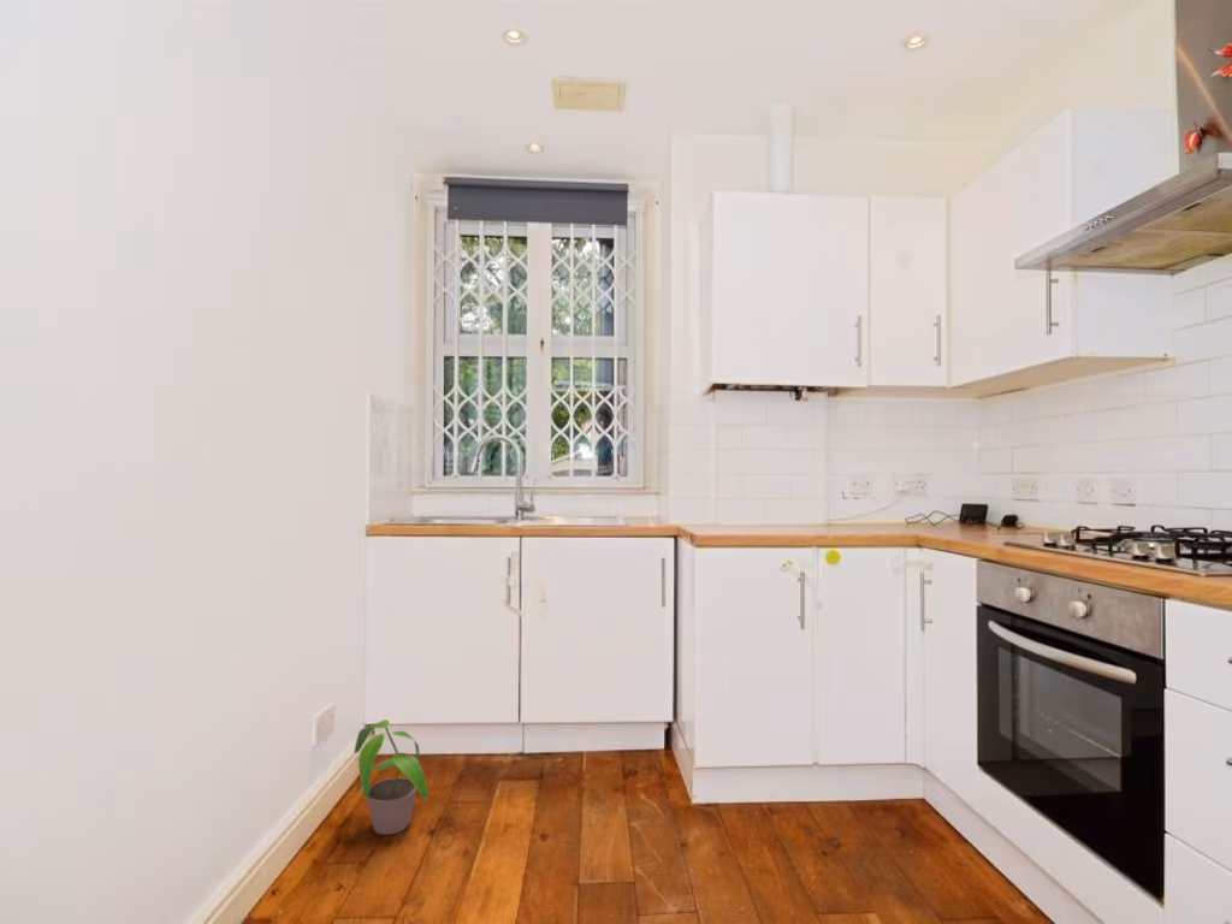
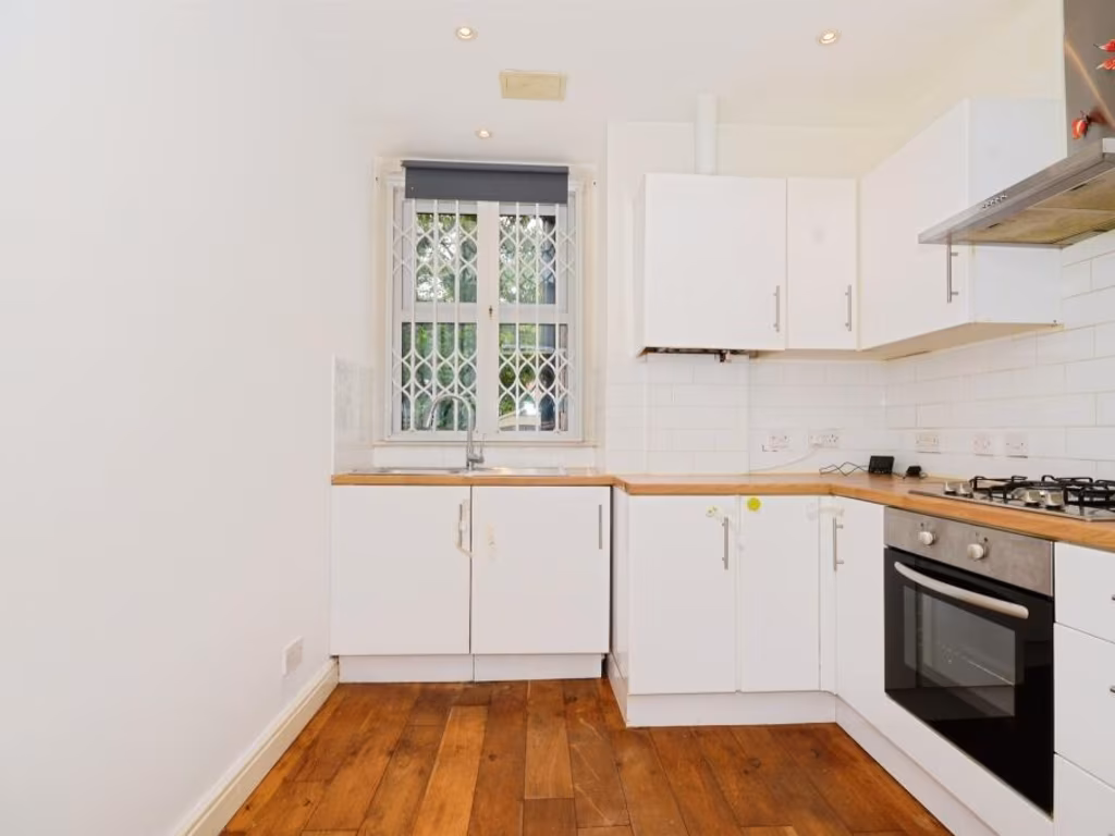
- potted plant [354,718,430,836]
